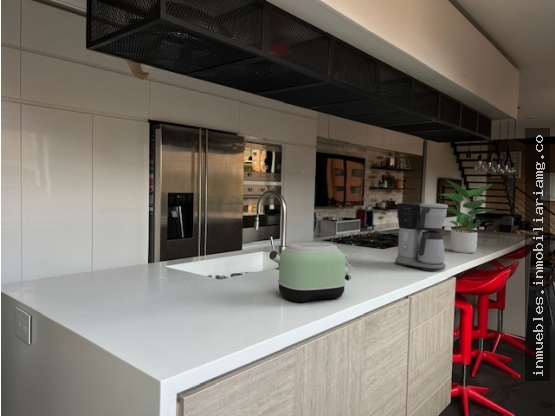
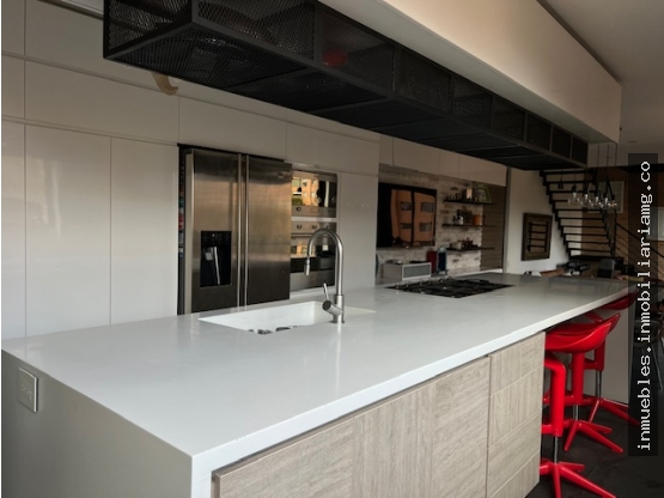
- coffee maker [394,202,449,272]
- potted plant [437,178,495,254]
- toaster [277,242,352,303]
